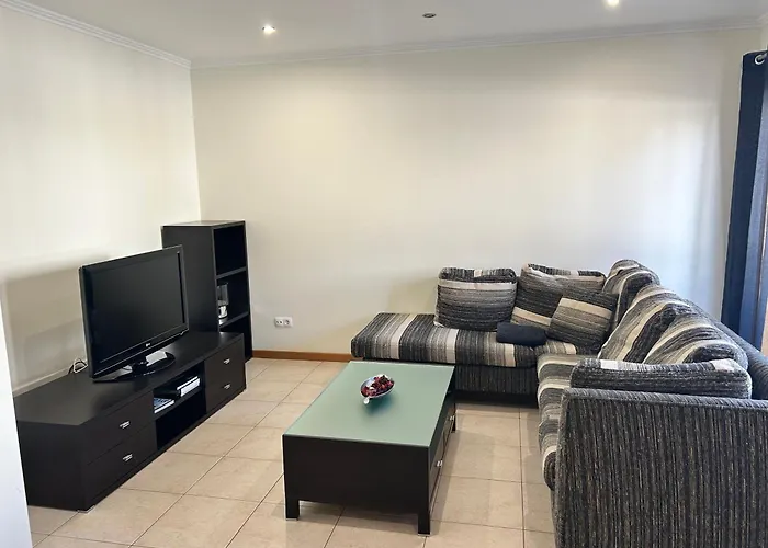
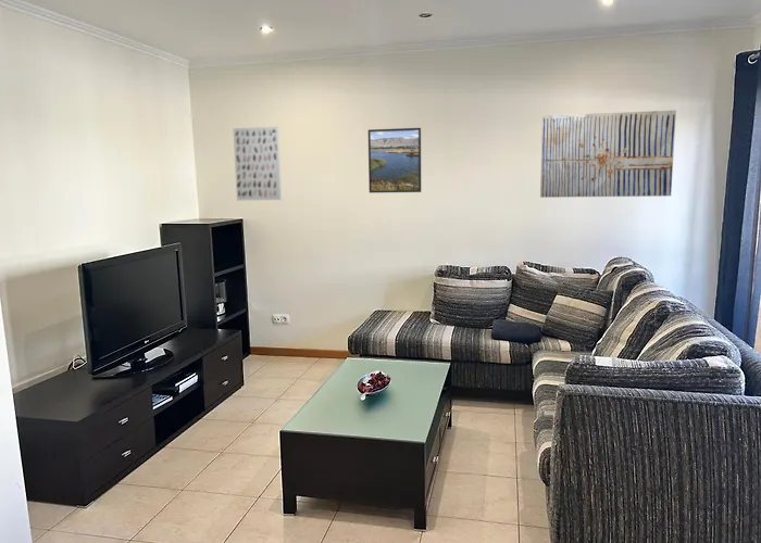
+ wall art [539,109,677,199]
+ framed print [367,127,422,194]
+ wall art [232,126,283,201]
